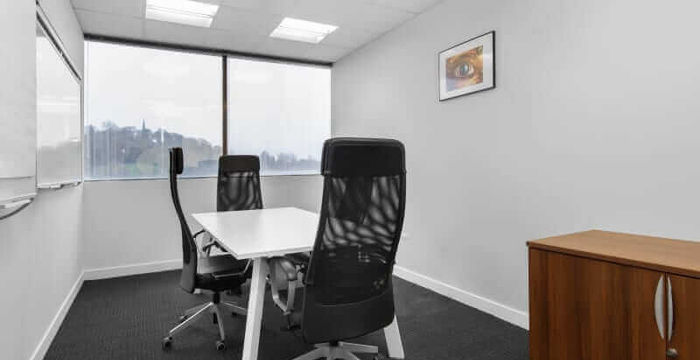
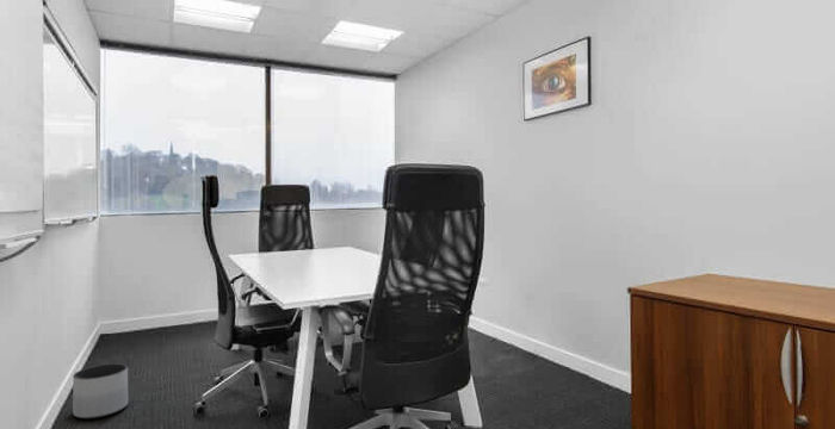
+ planter [72,362,129,419]
